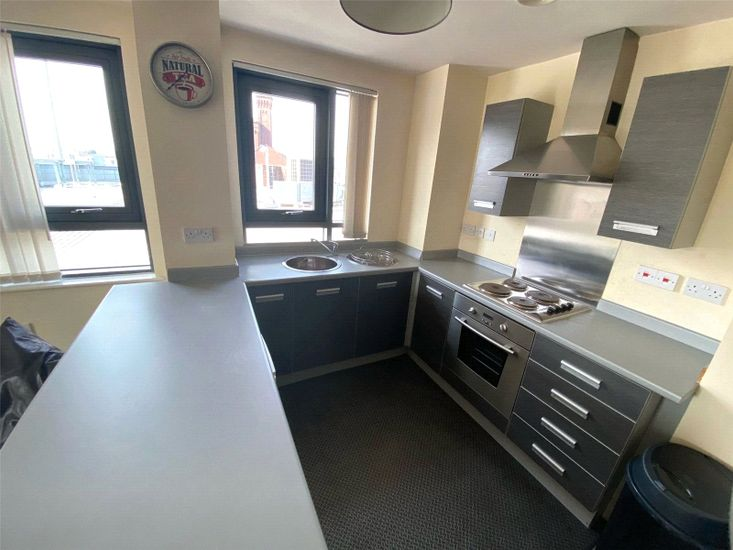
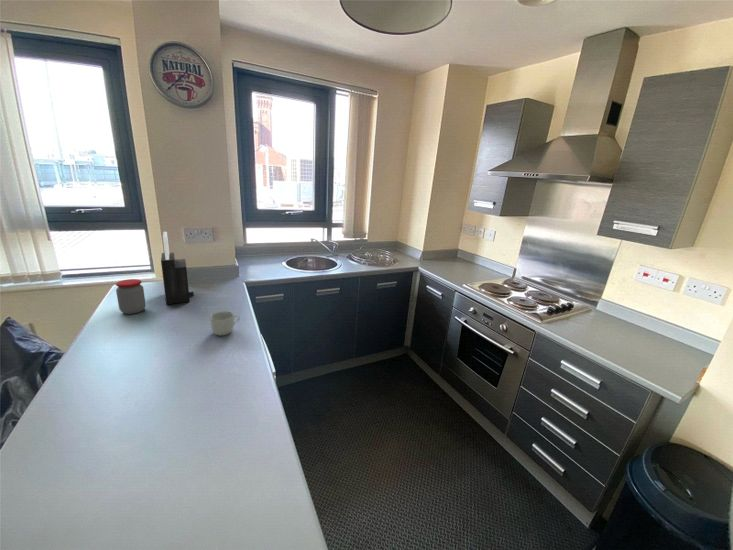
+ mug [209,310,241,336]
+ knife block [160,231,195,305]
+ jar [115,278,147,315]
